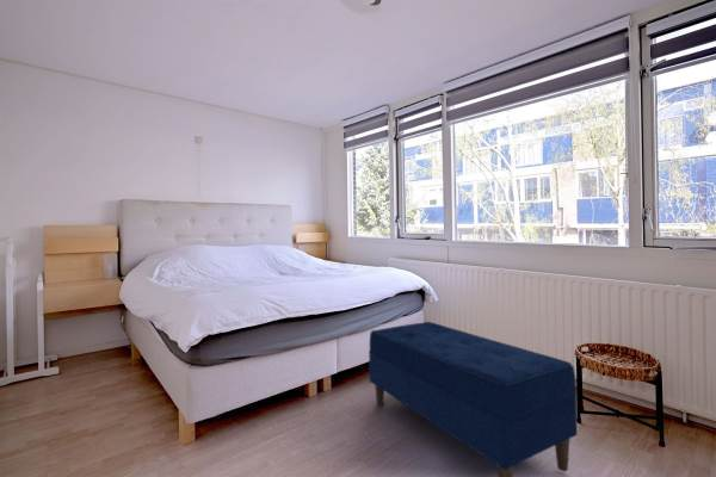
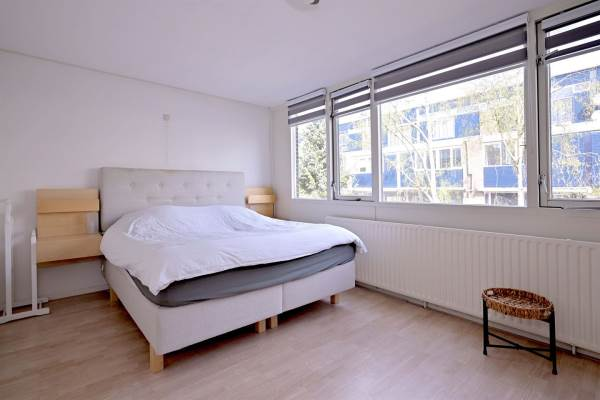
- bench [368,321,578,477]
